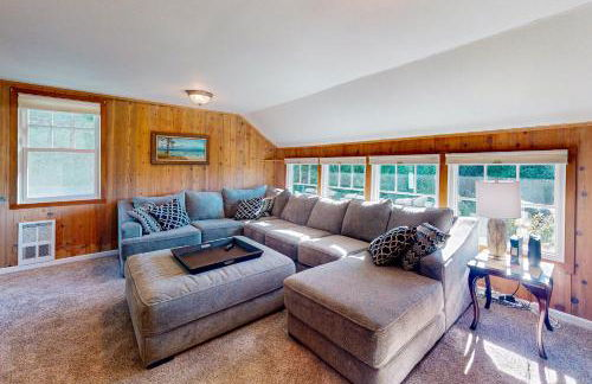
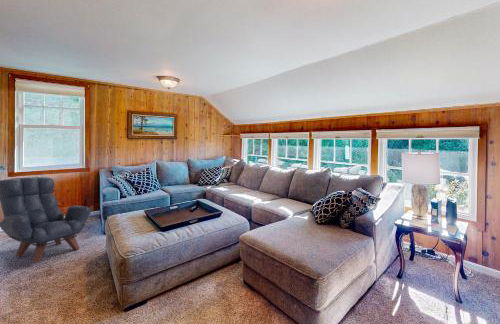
+ armchair [0,176,92,264]
